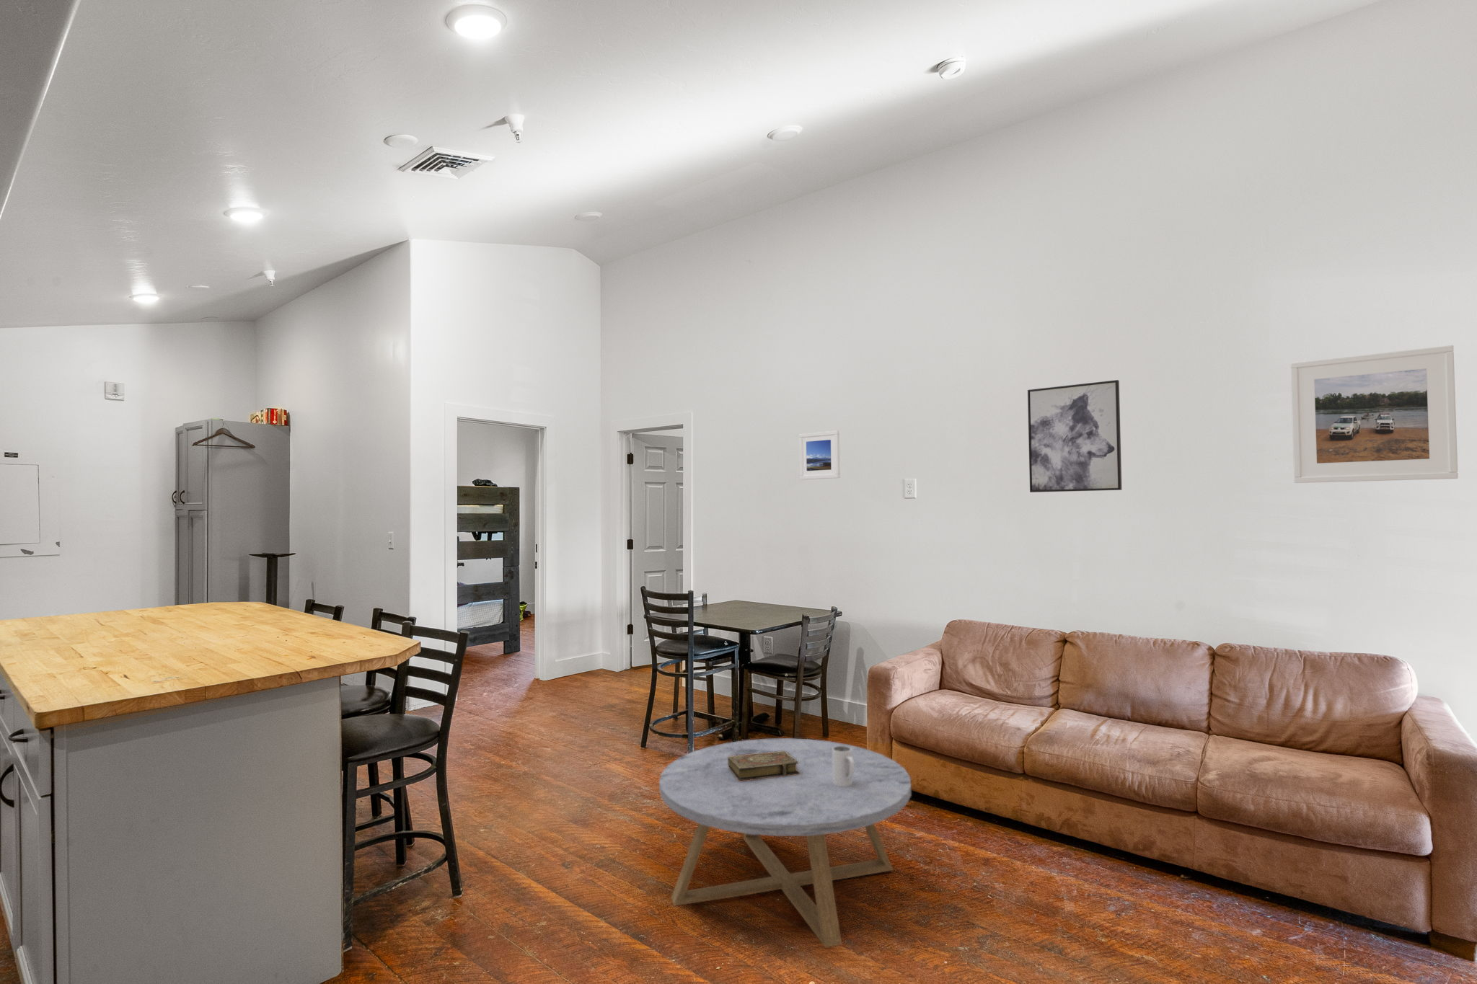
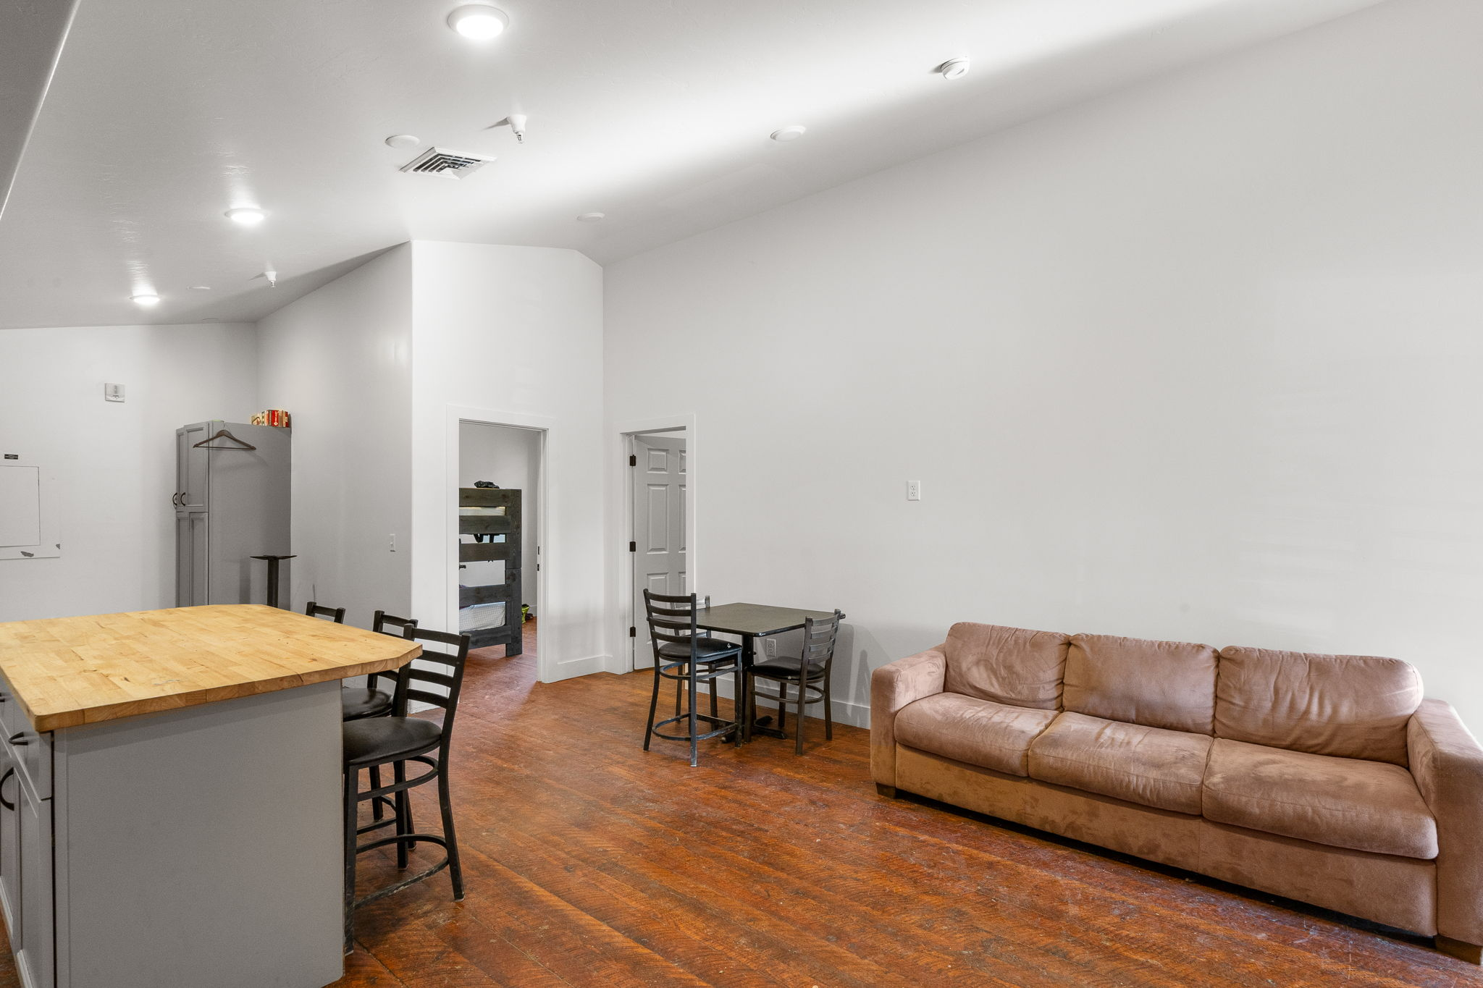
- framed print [1289,345,1459,483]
- wall art [1027,379,1122,493]
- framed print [798,429,841,480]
- mug [832,746,854,786]
- coffee table [659,738,911,948]
- book [728,750,799,781]
